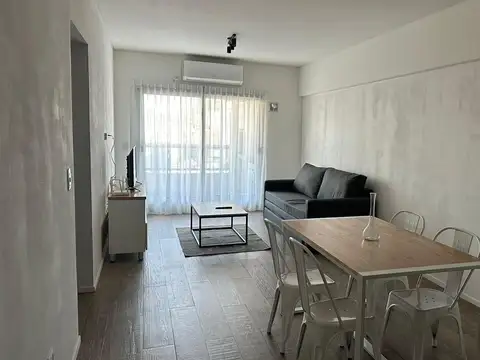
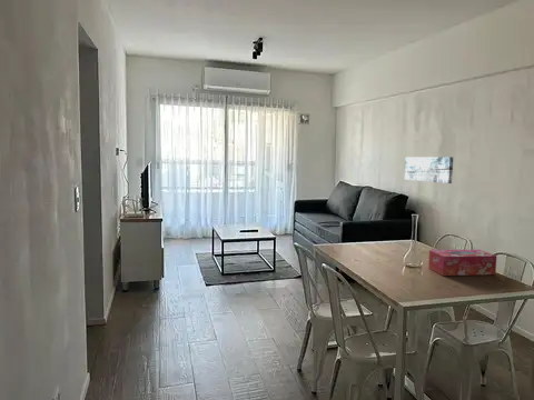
+ wall art [404,156,454,184]
+ tissue box [427,249,497,277]
